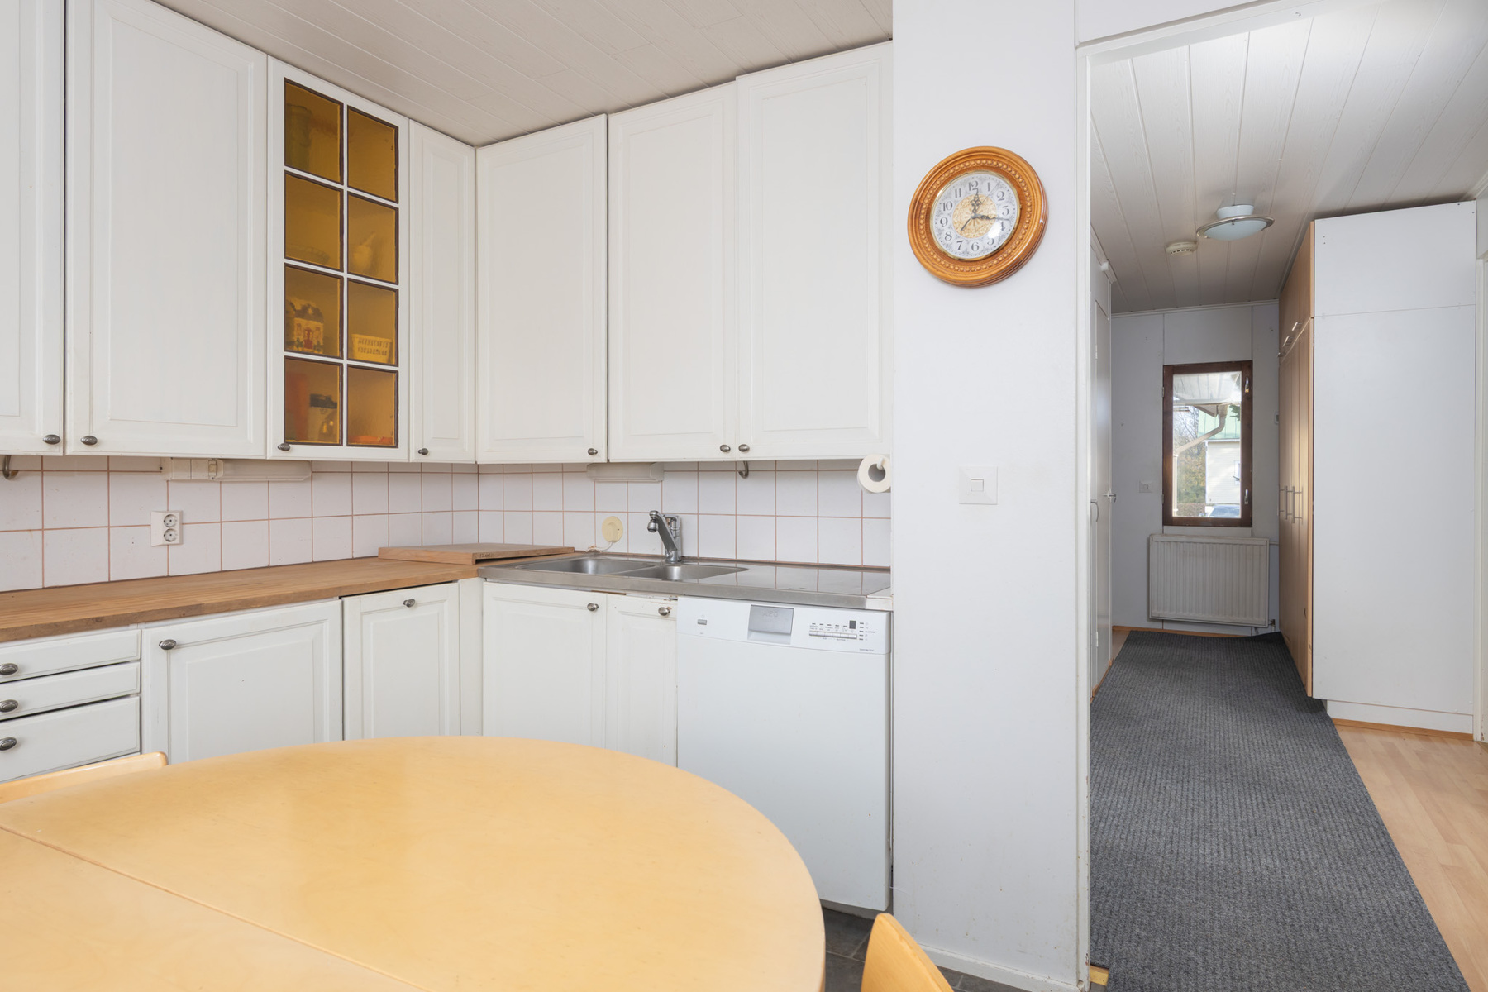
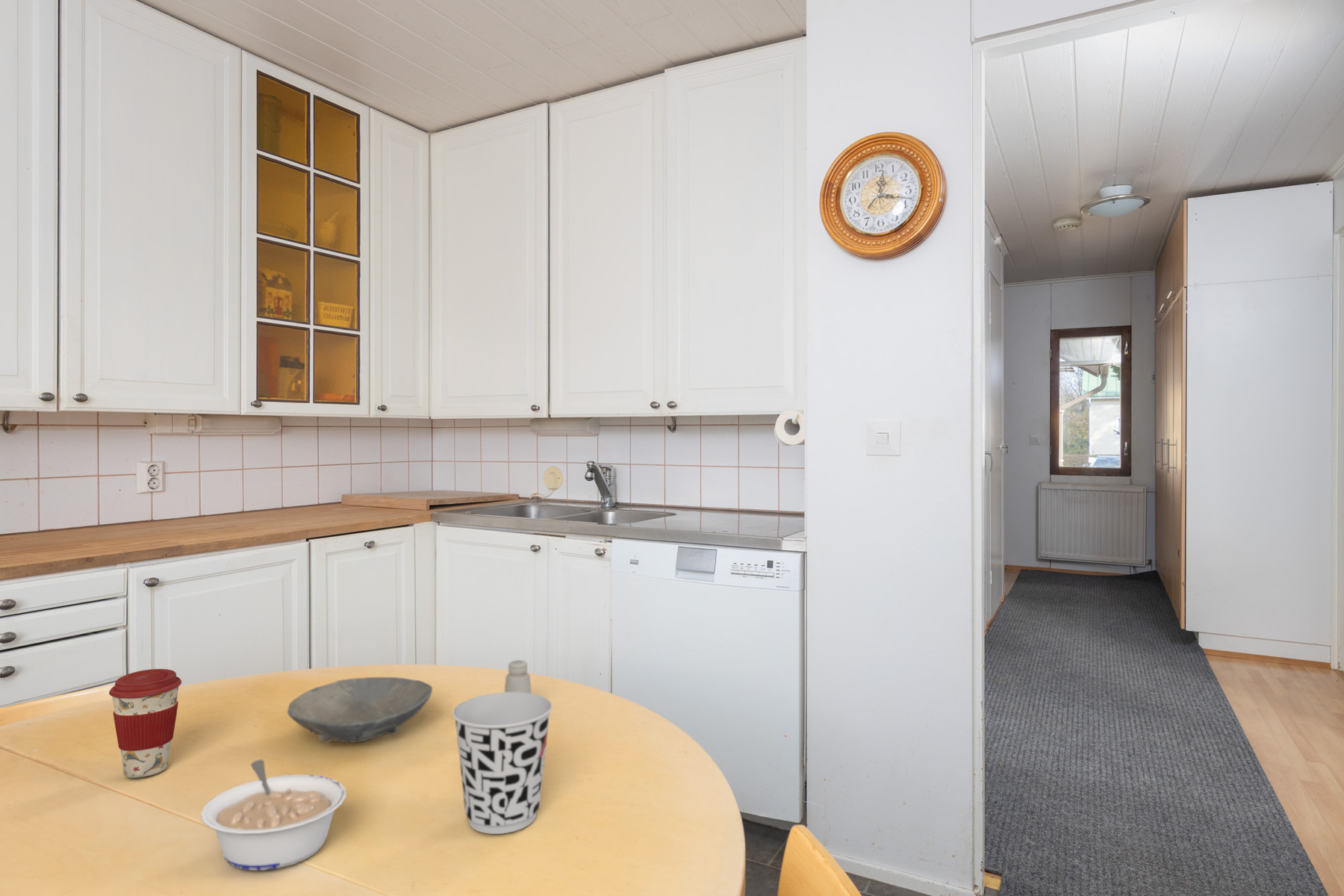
+ legume [200,759,347,871]
+ coffee cup [108,668,182,779]
+ cup [452,691,553,835]
+ saltshaker [504,659,532,694]
+ bowl [287,676,433,744]
